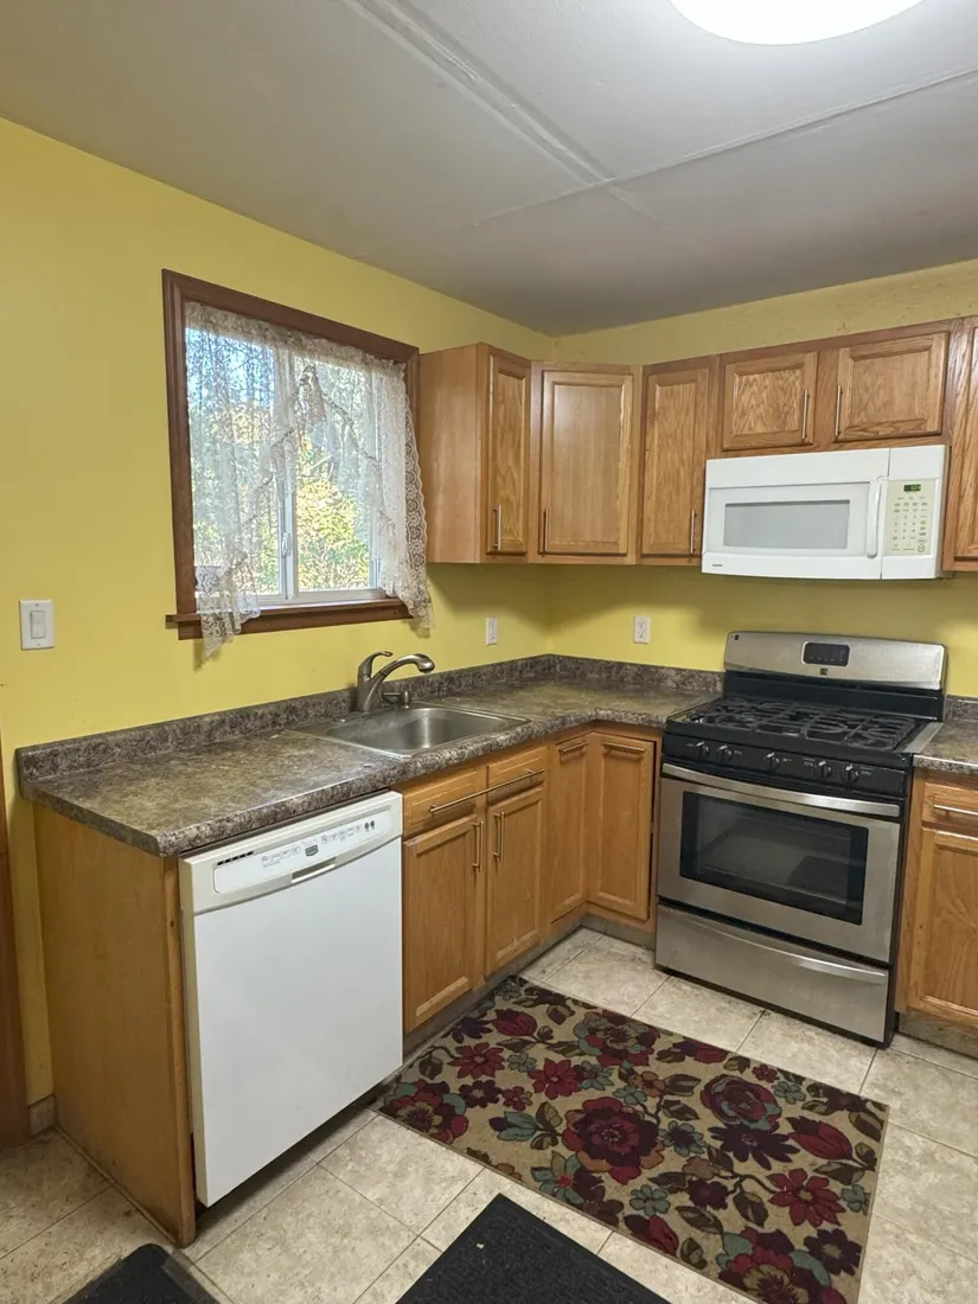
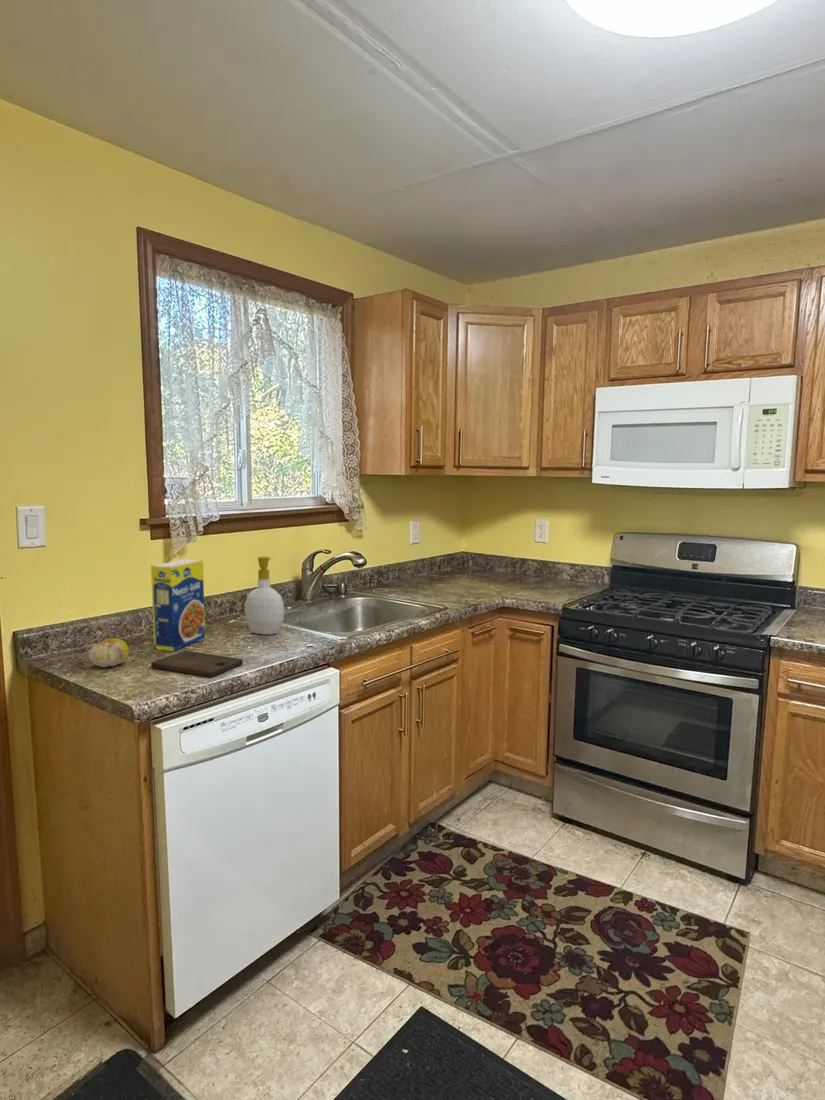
+ cutting board [150,650,244,678]
+ soap bottle [244,556,285,636]
+ legume [150,558,206,652]
+ fruit [88,637,130,668]
